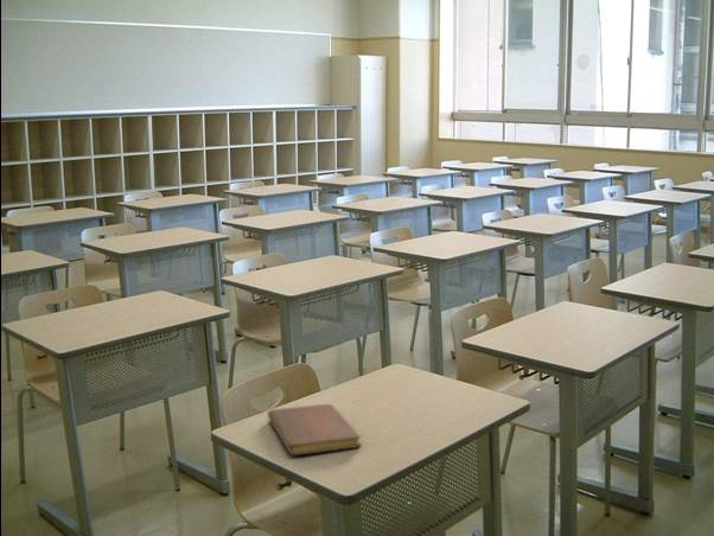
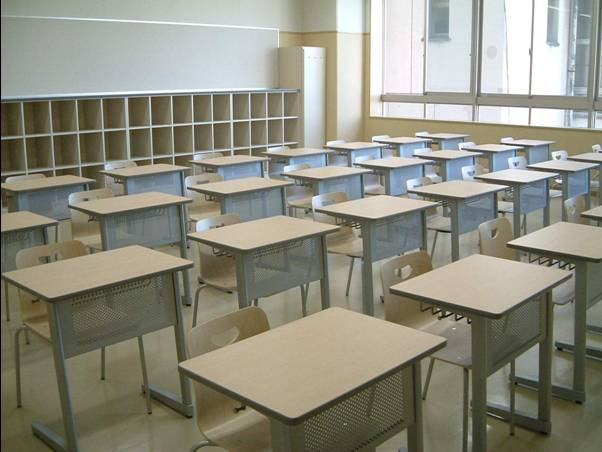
- notebook [267,403,362,457]
